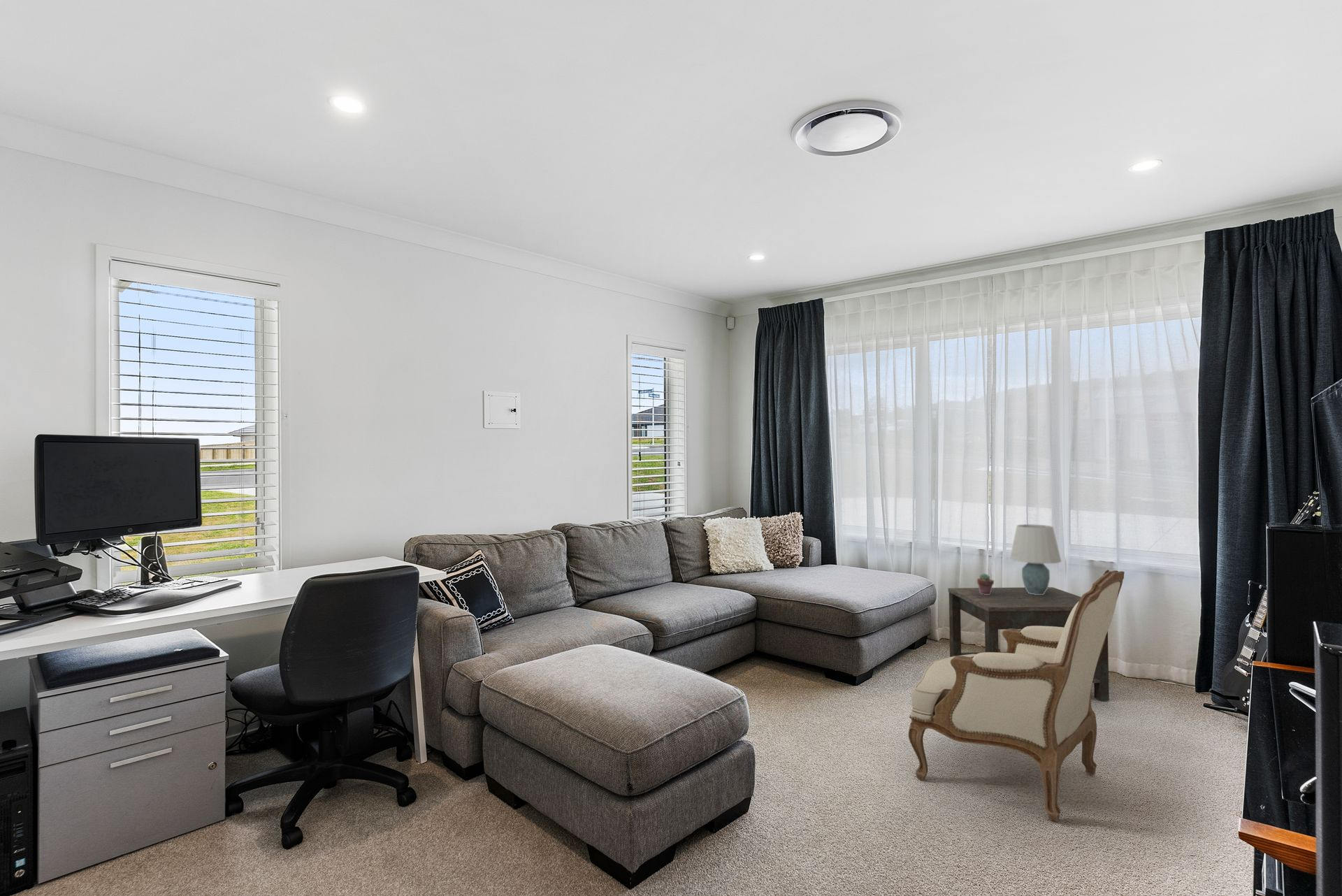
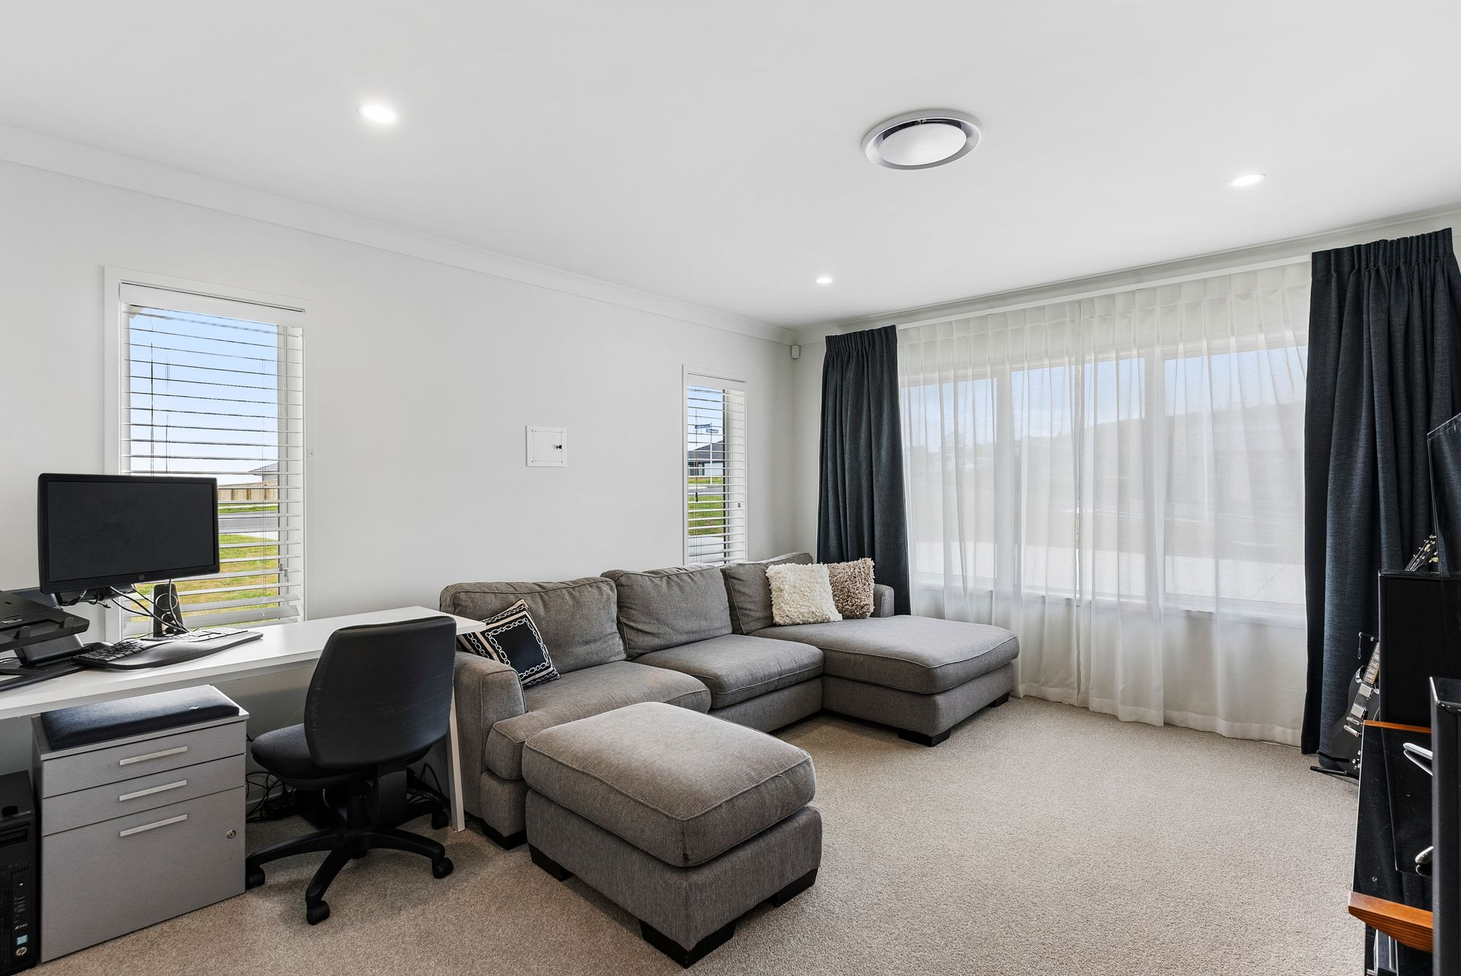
- side table [948,586,1110,701]
- table lamp [1009,523,1062,595]
- armchair [907,569,1125,823]
- potted succulent [976,573,995,595]
